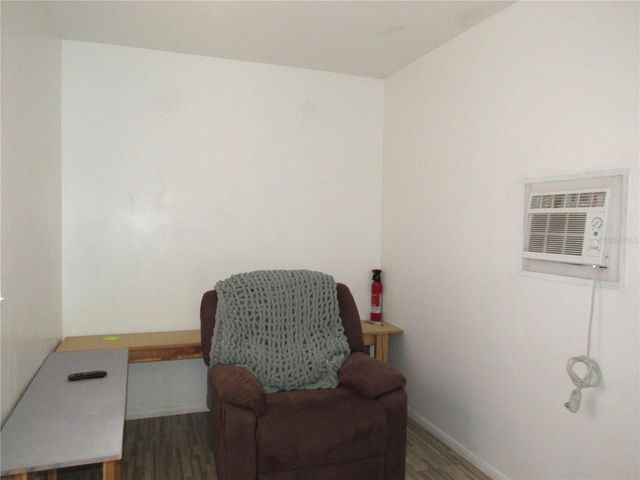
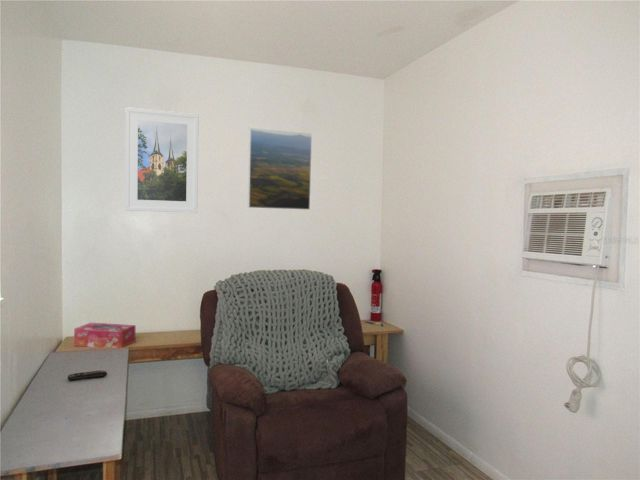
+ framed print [247,126,313,211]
+ tissue box [73,322,137,349]
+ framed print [124,106,200,214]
